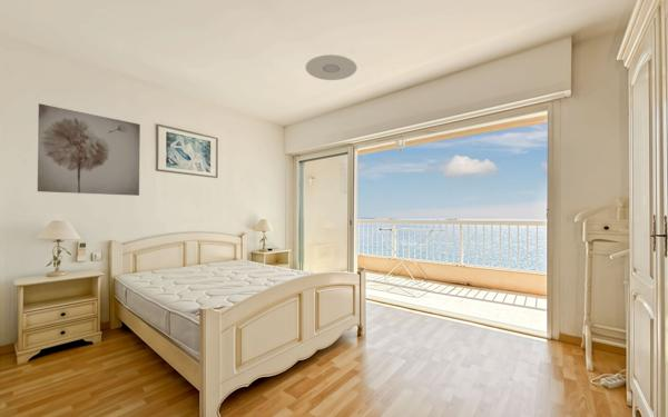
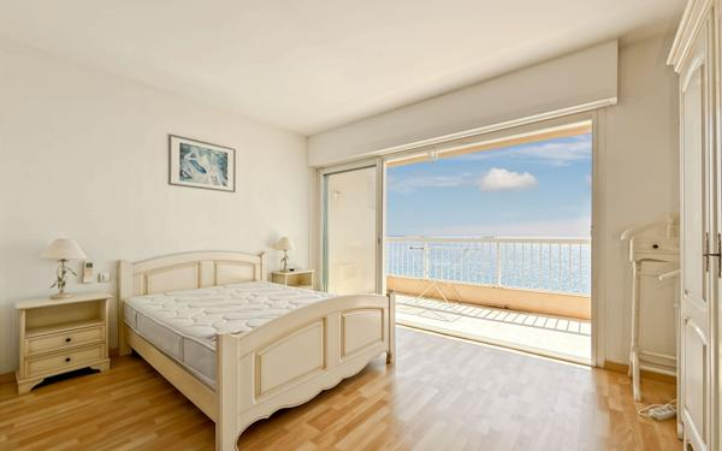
- wall art [37,102,141,197]
- ceiling light [304,53,357,81]
